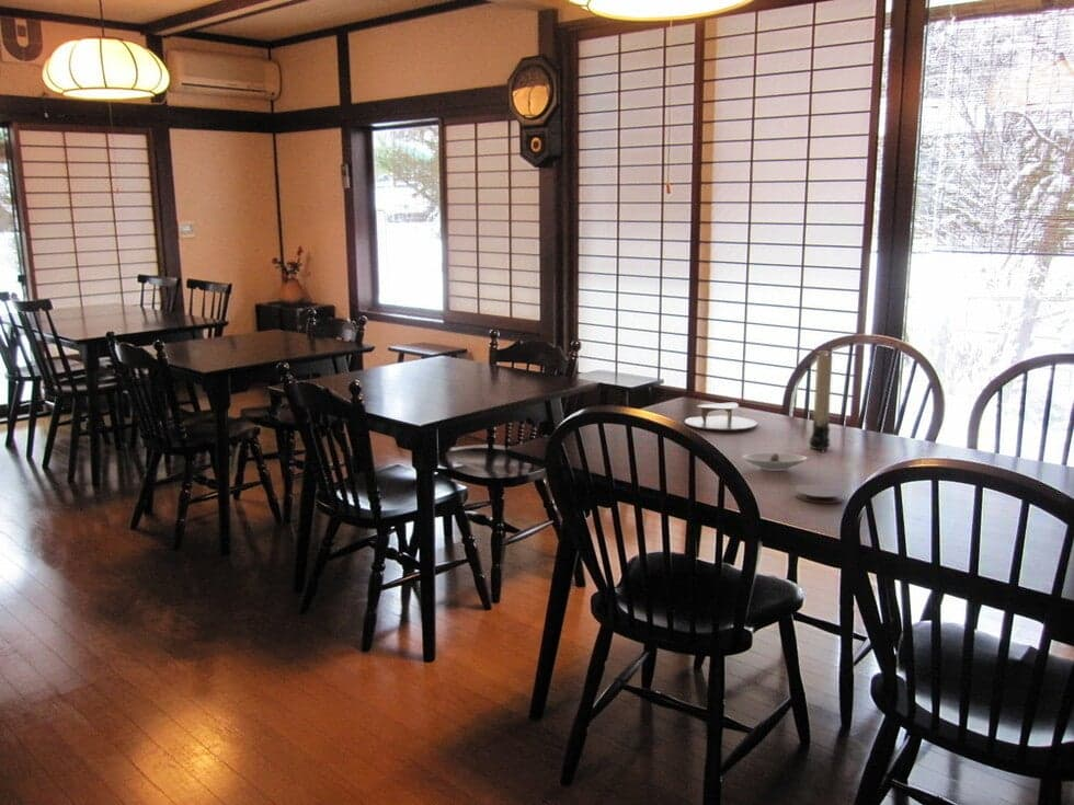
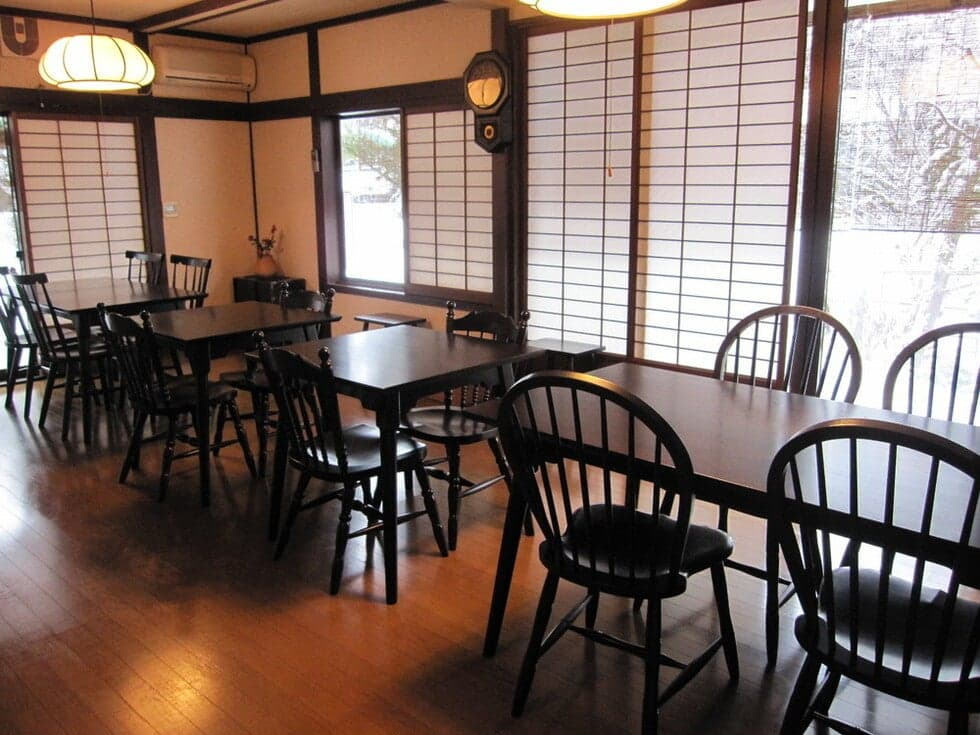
- saucer [742,452,808,472]
- coaster [795,483,845,504]
- candle [808,350,833,453]
- napkin holder [684,402,758,432]
